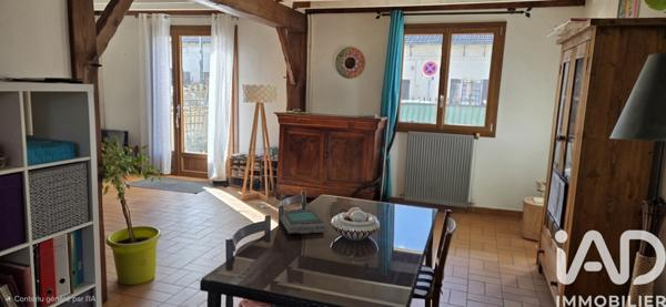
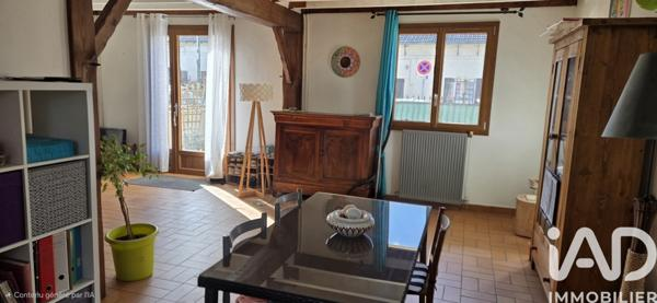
- book [280,208,325,235]
